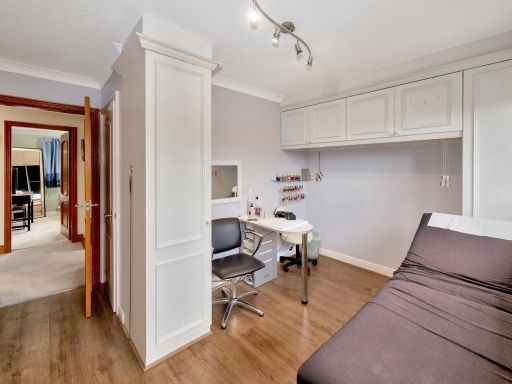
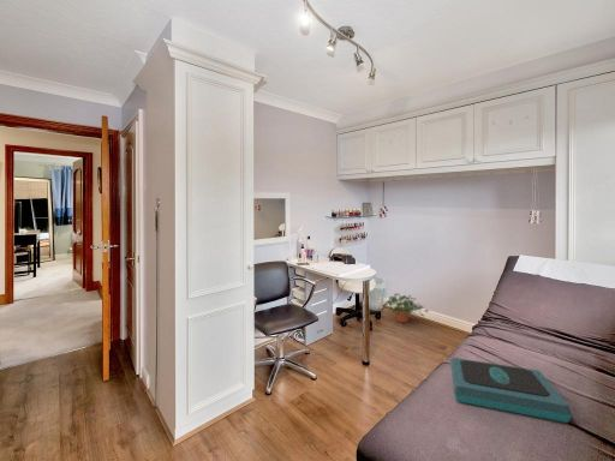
+ potted plant [382,293,429,324]
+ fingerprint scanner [449,357,573,424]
